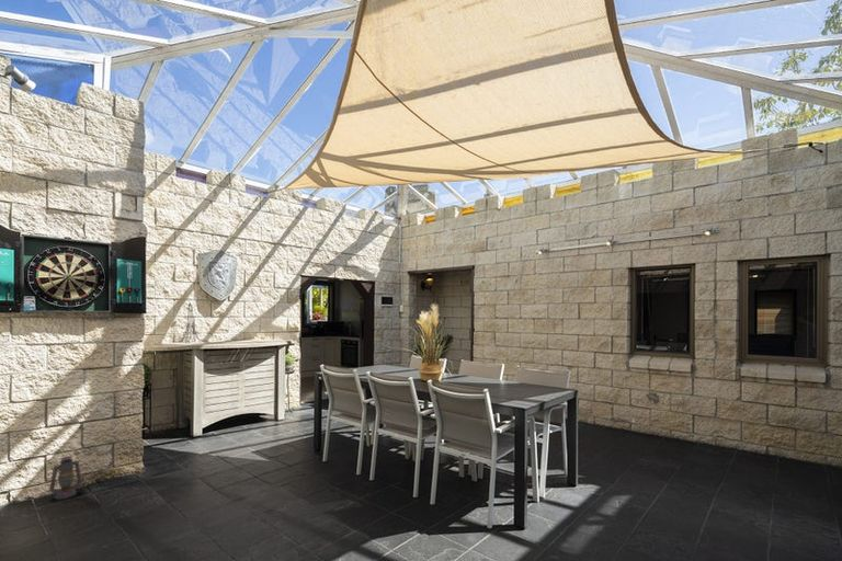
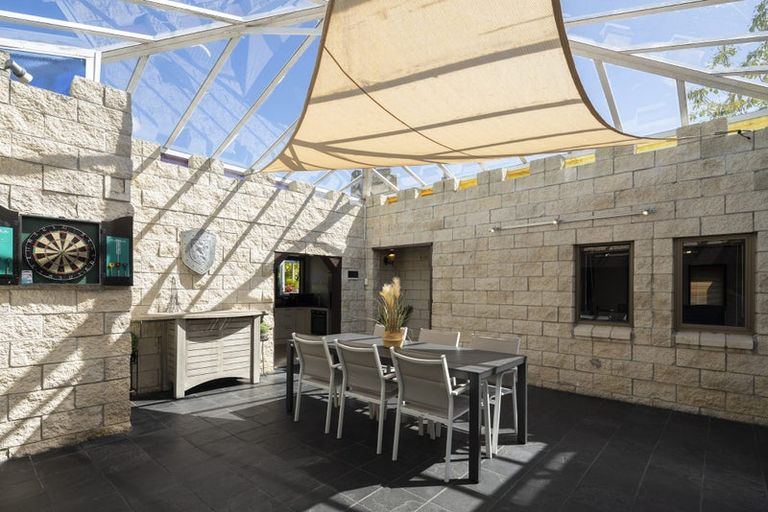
- lantern [48,455,83,501]
